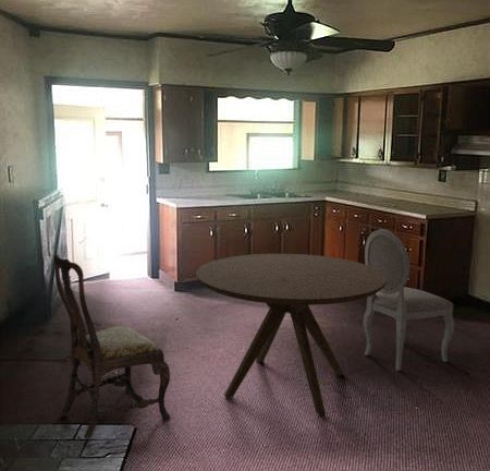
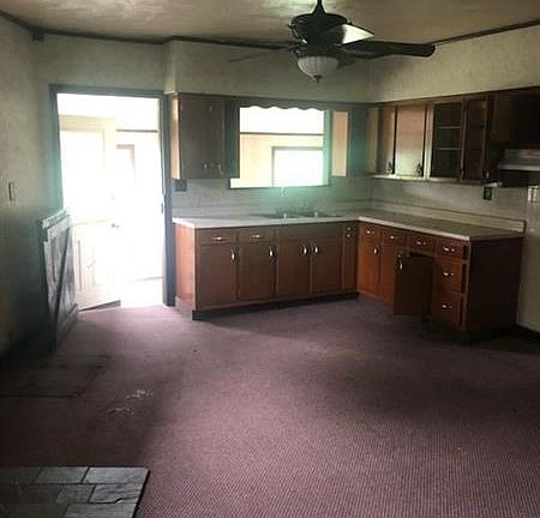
- dining chair [362,228,455,372]
- dining chair [52,252,171,439]
- dining table [195,253,387,416]
